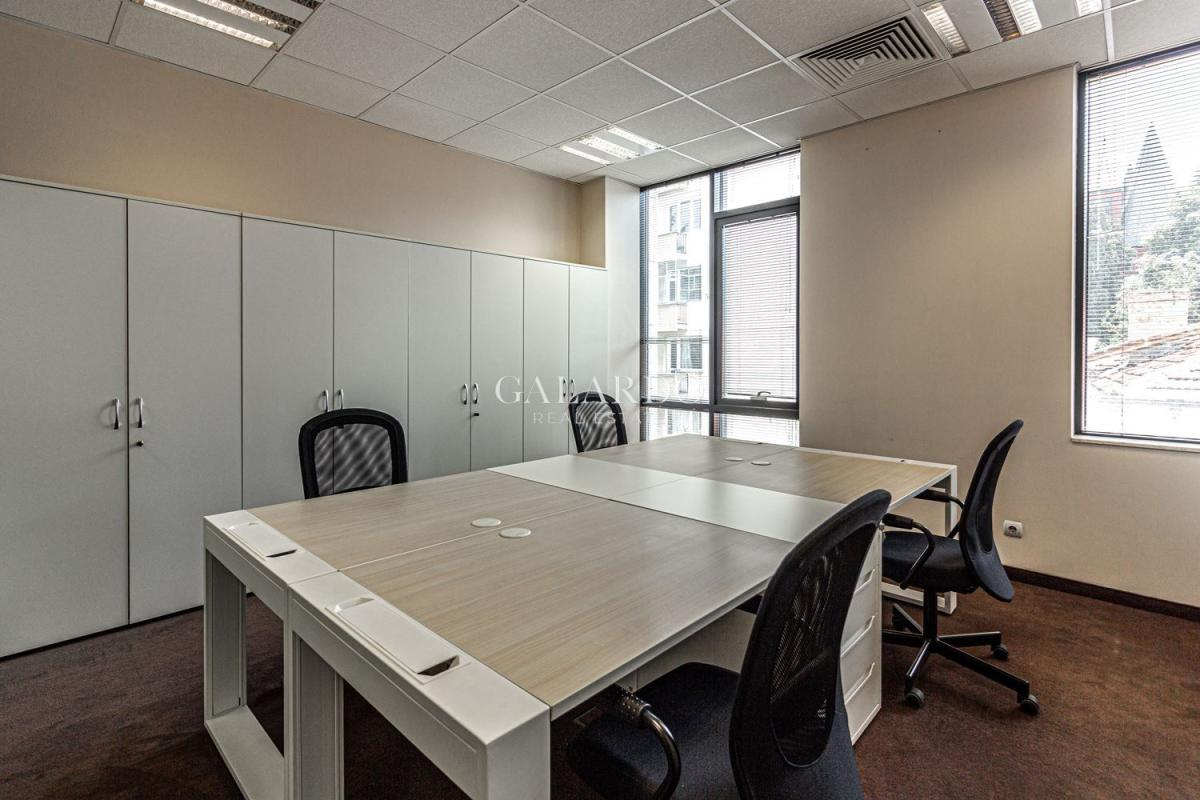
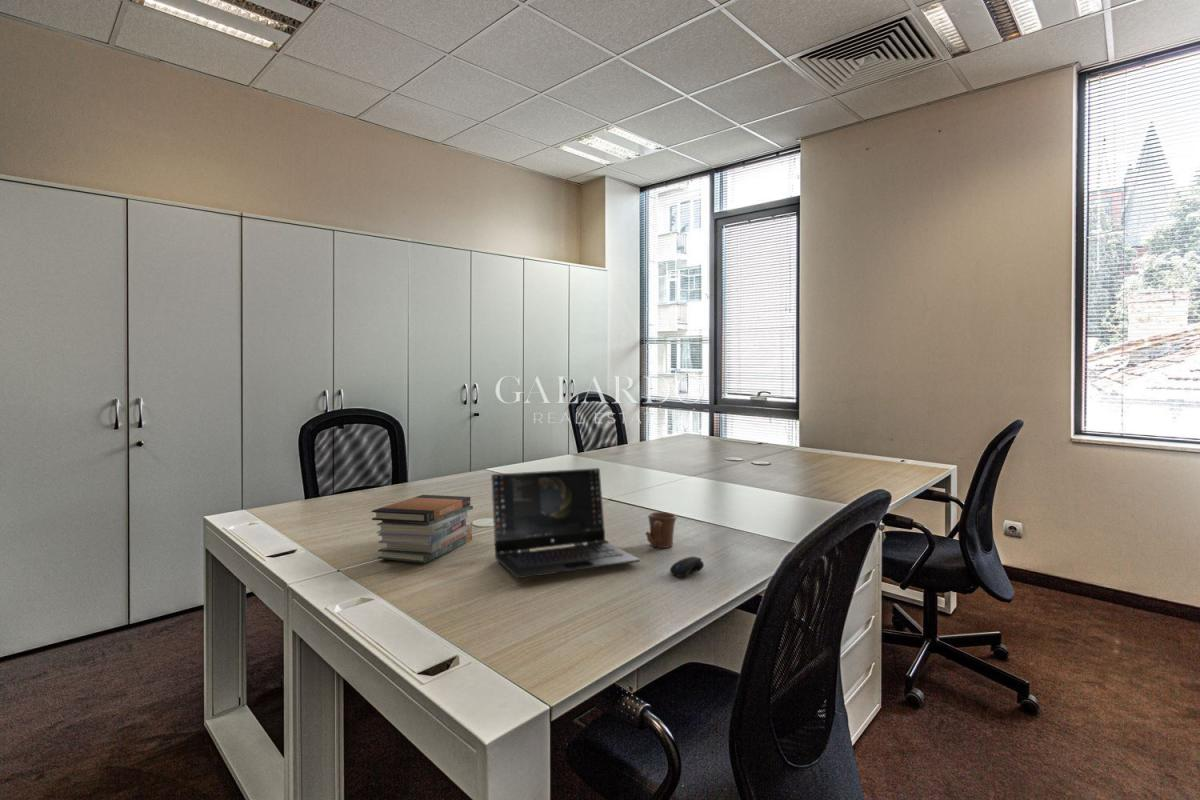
+ laptop [490,467,641,579]
+ book stack [371,494,474,564]
+ mug [644,511,678,549]
+ computer mouse [669,555,705,578]
